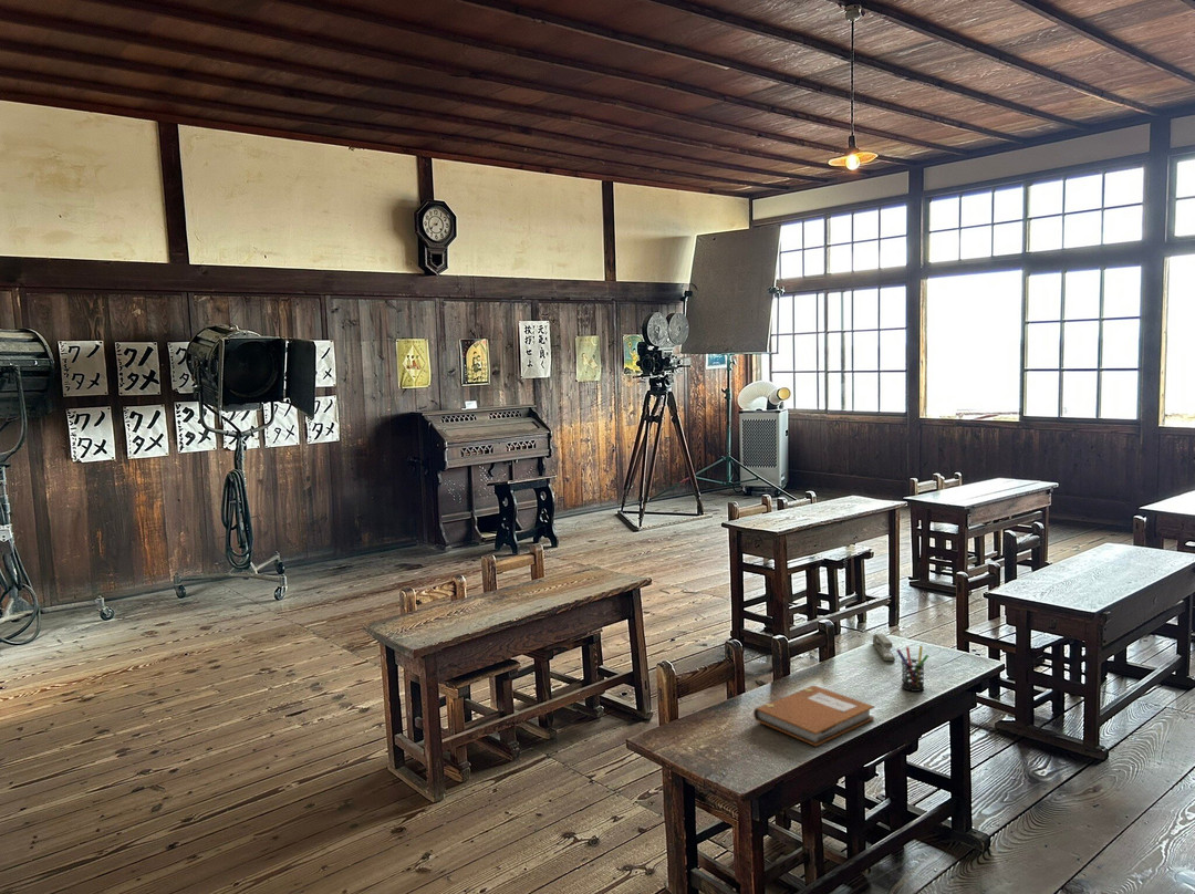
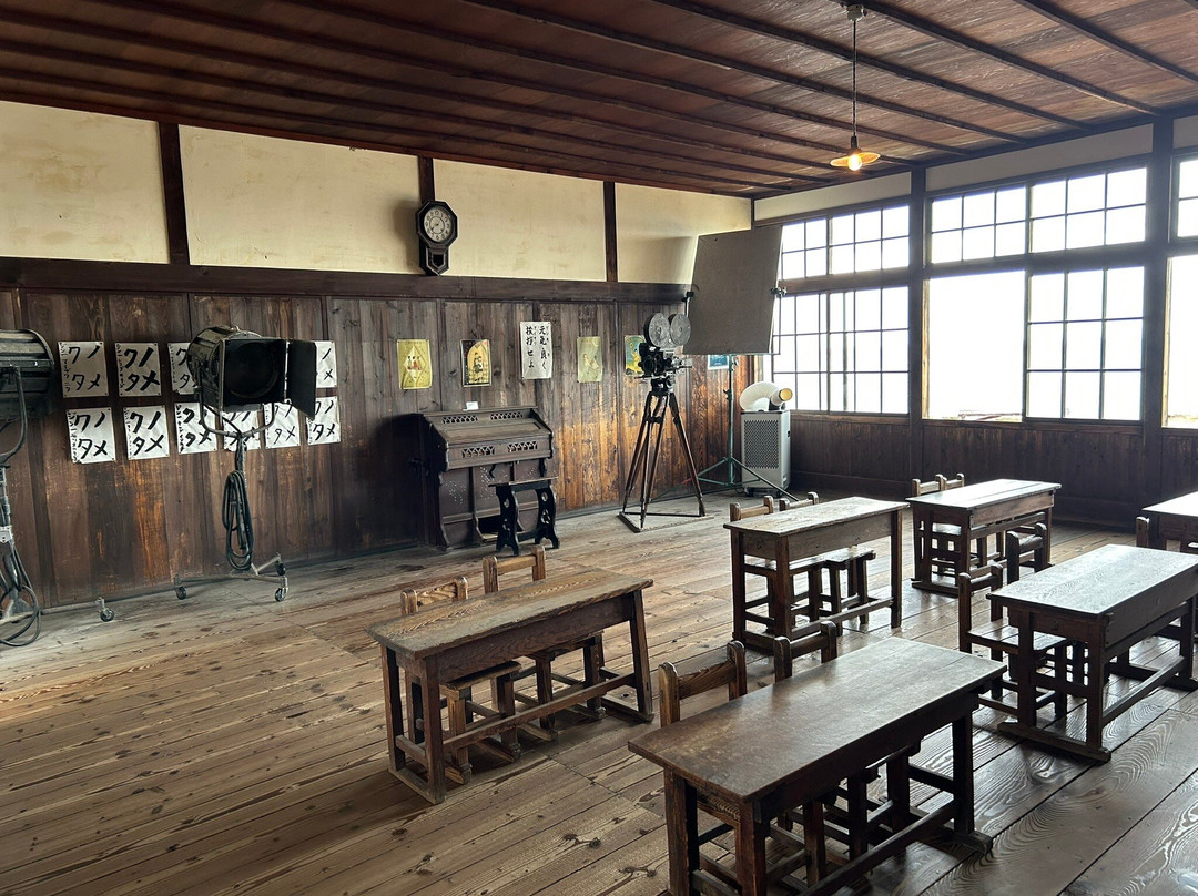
- stapler [872,633,896,662]
- pen holder [896,645,929,693]
- notebook [752,685,875,747]
